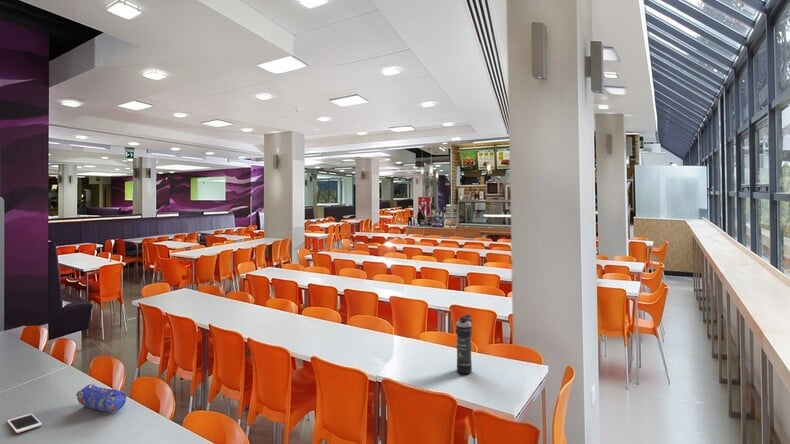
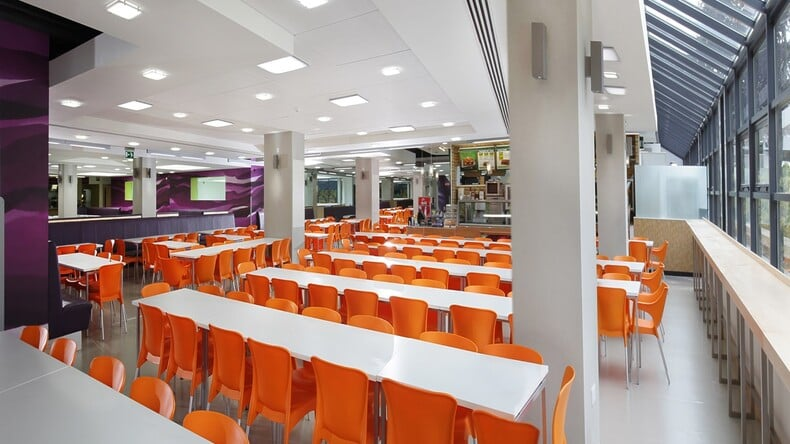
- pencil case [75,383,127,414]
- smoke grenade [455,313,473,375]
- cell phone [6,413,43,434]
